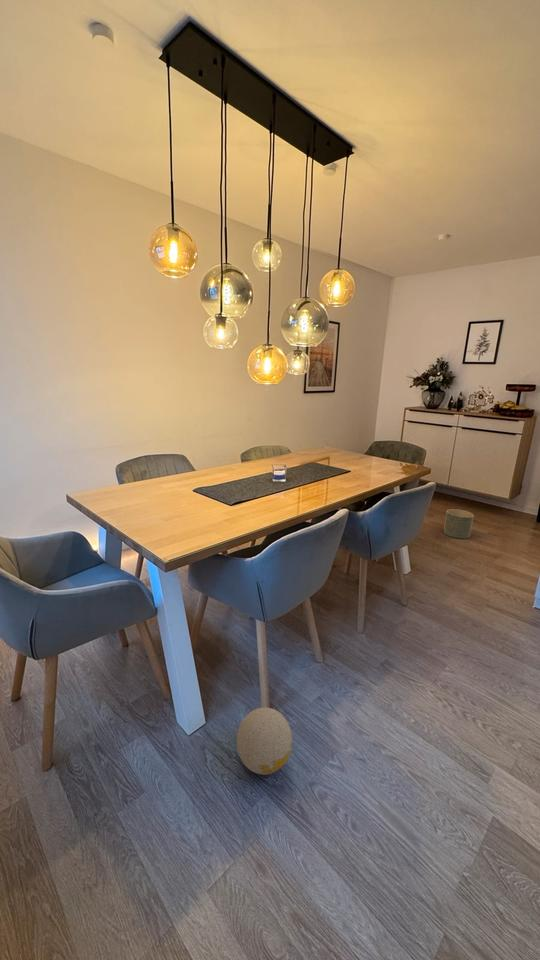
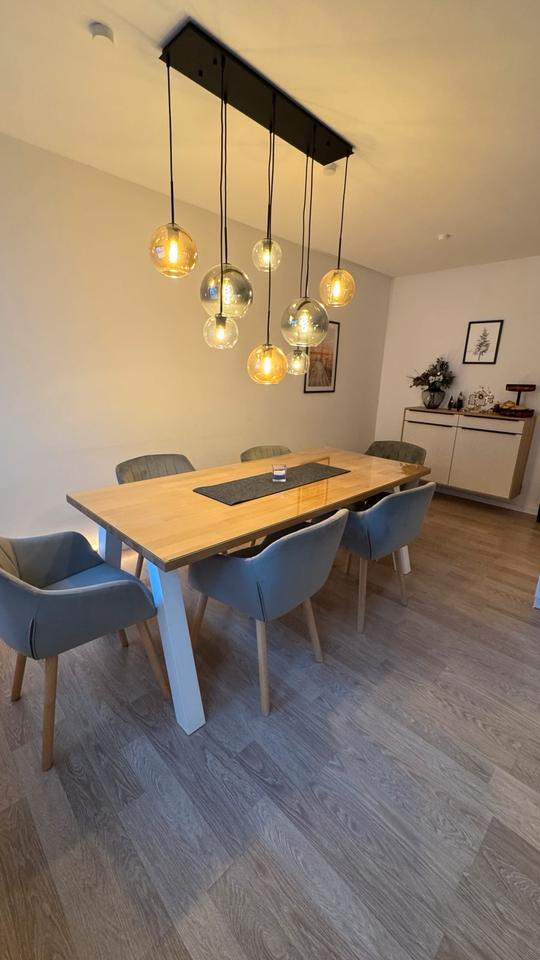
- planter [443,508,475,540]
- decorative ball [235,706,293,776]
